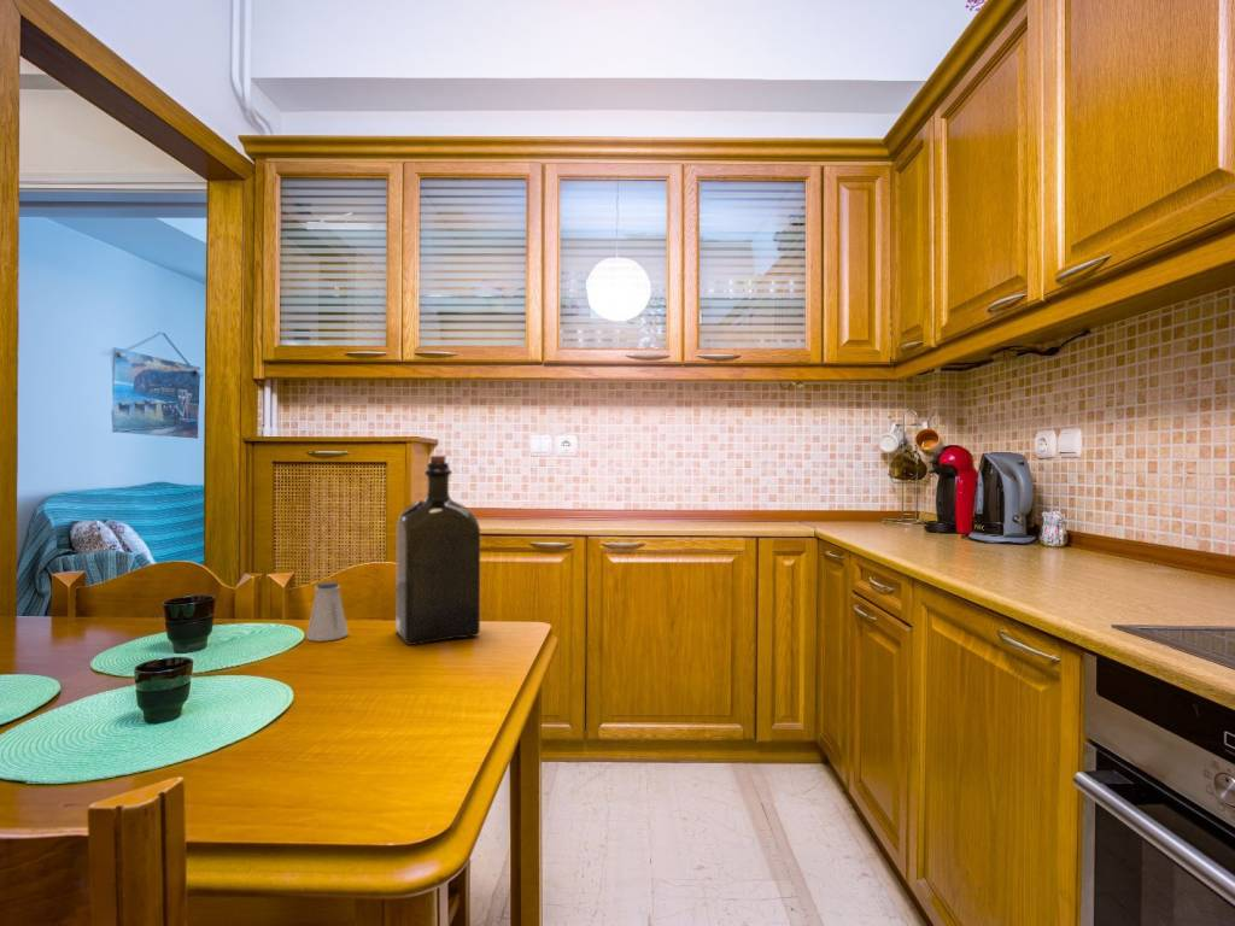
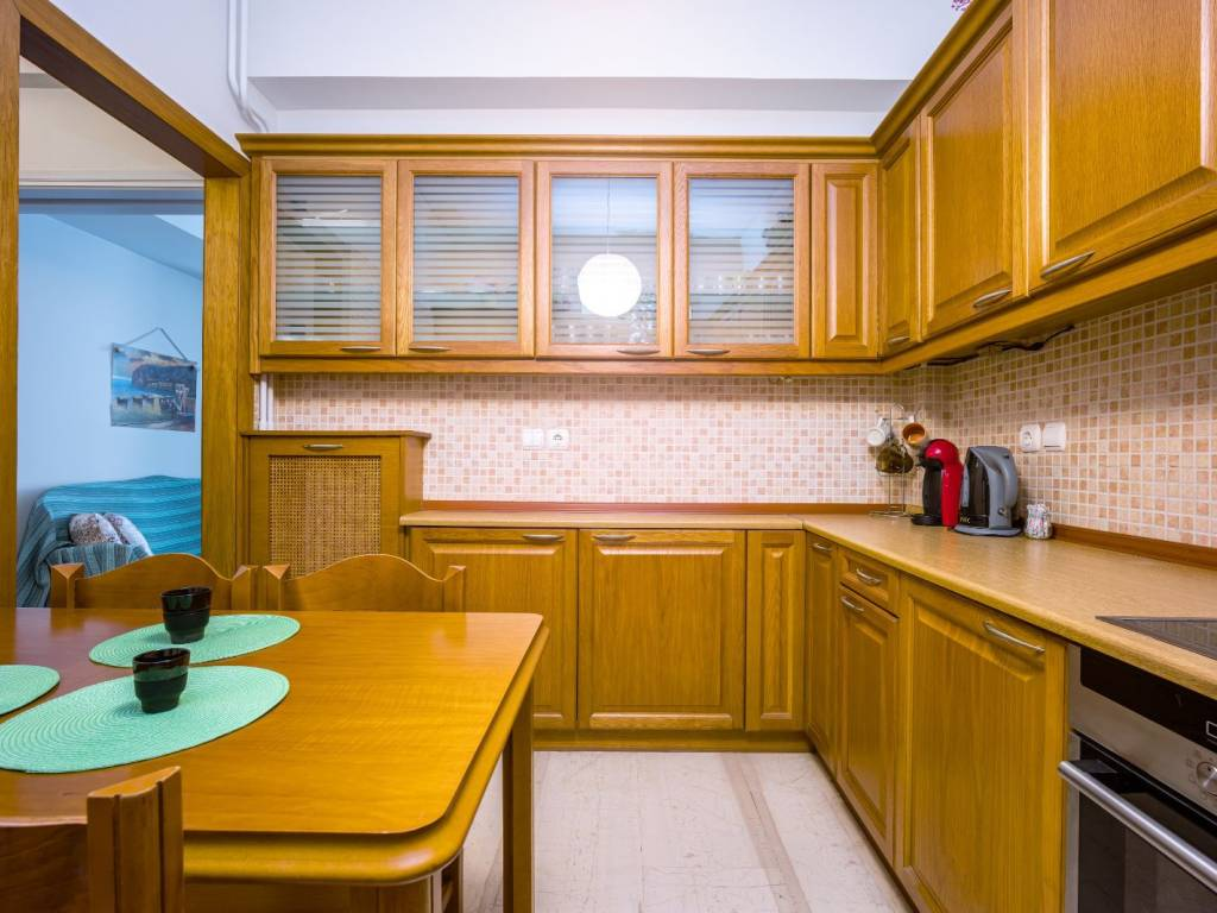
- liquor [394,455,481,646]
- saltshaker [305,580,350,643]
